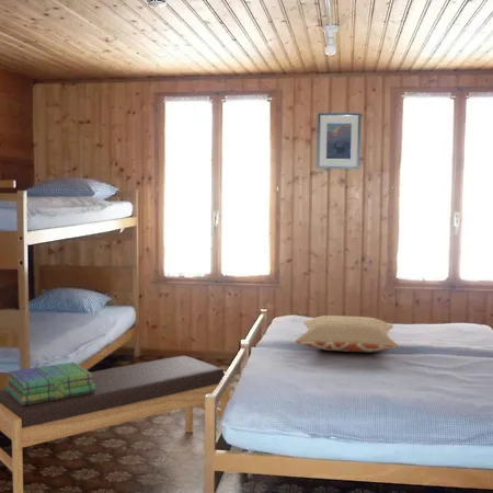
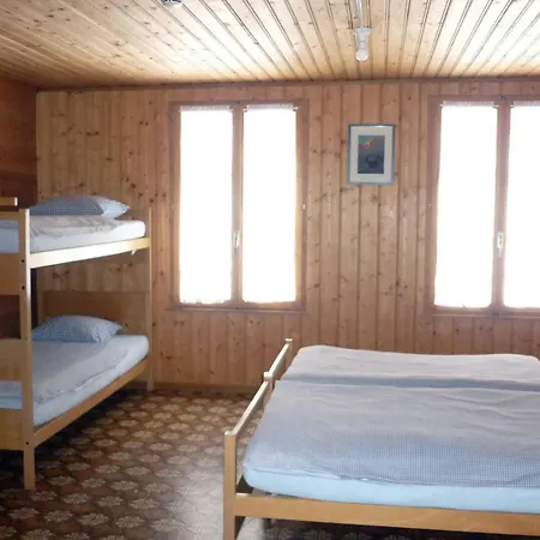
- pillow [295,314,399,353]
- bench [0,355,231,493]
- stack of books [4,362,95,405]
